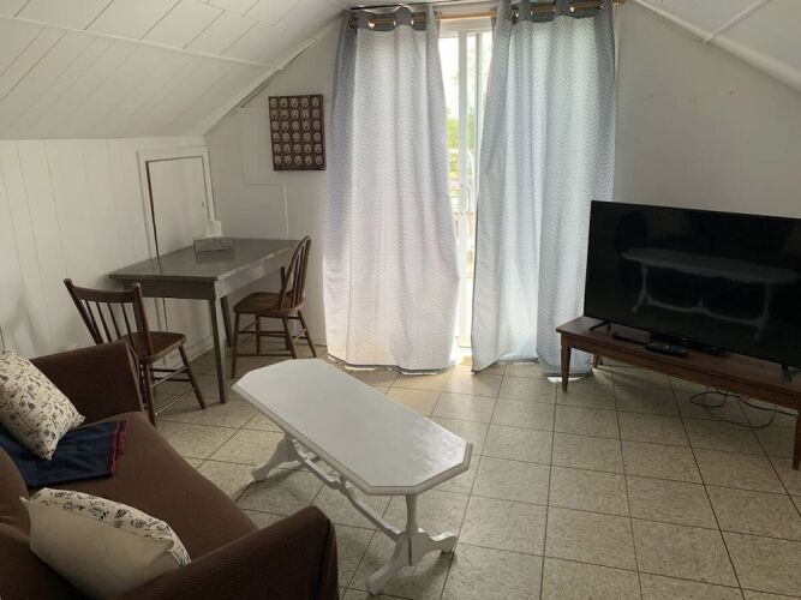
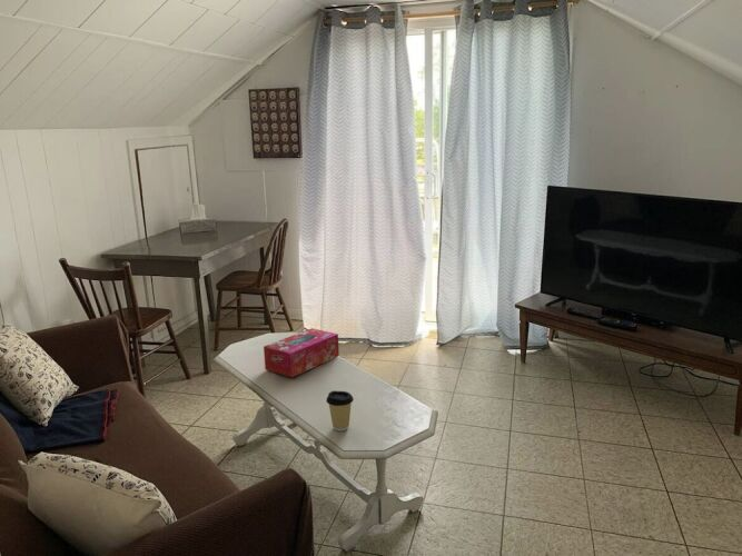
+ tissue box [263,327,340,378]
+ coffee cup [325,389,355,431]
